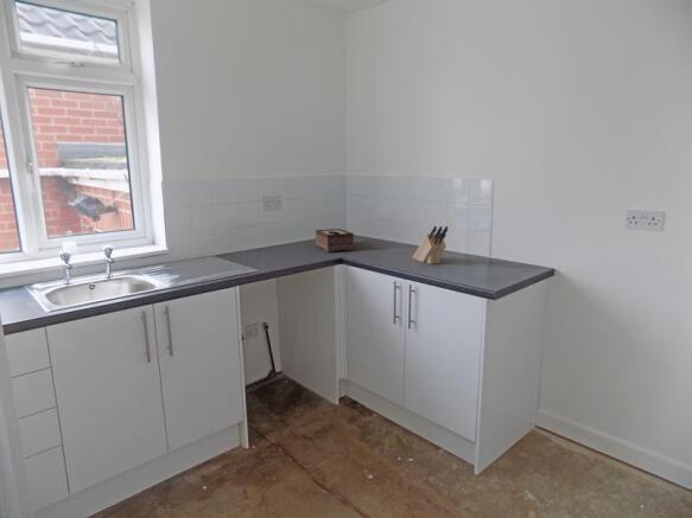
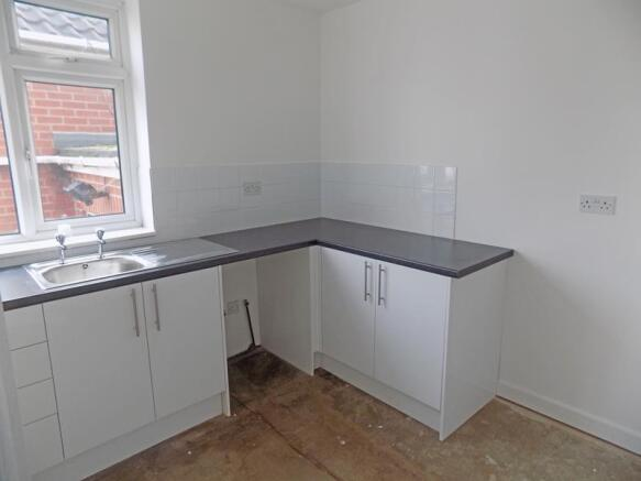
- knife block [412,225,449,266]
- tissue box [315,228,355,252]
